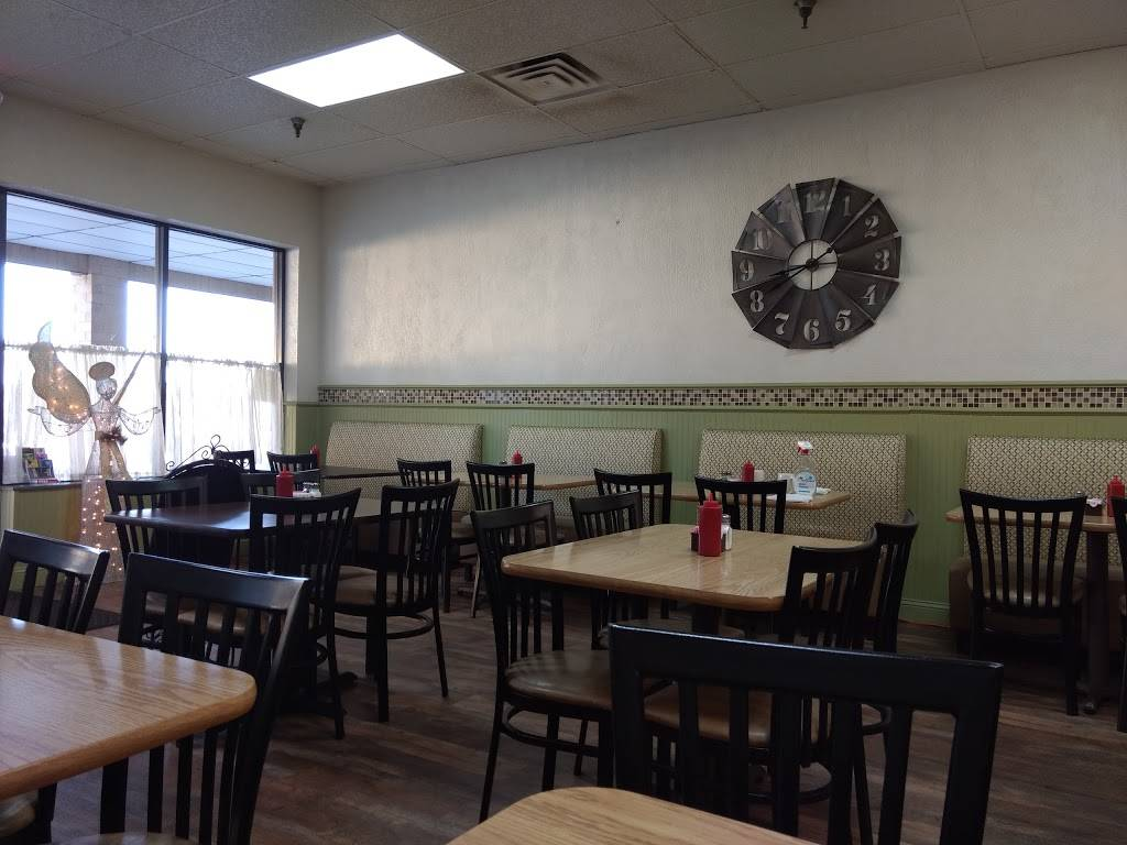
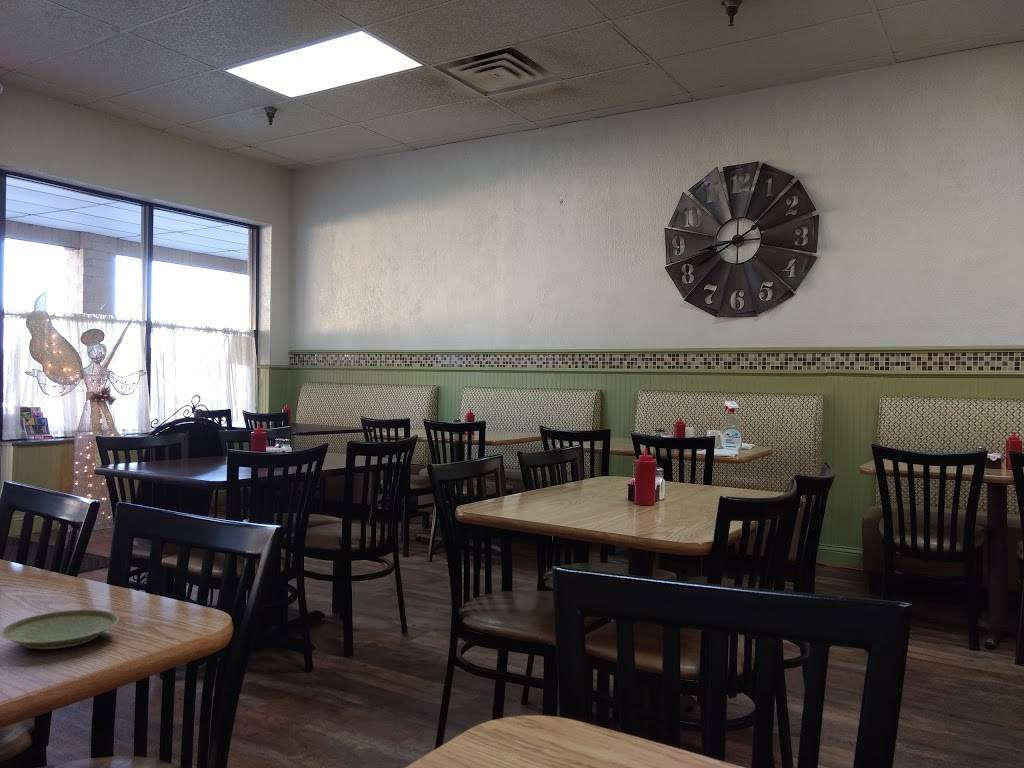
+ plate [0,609,120,650]
